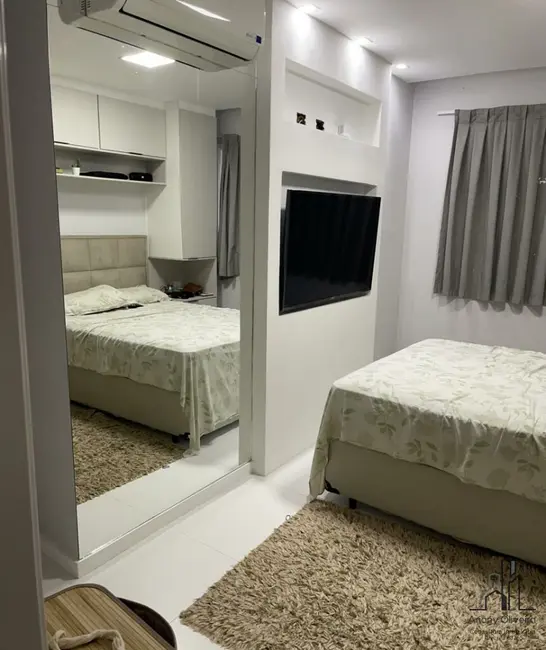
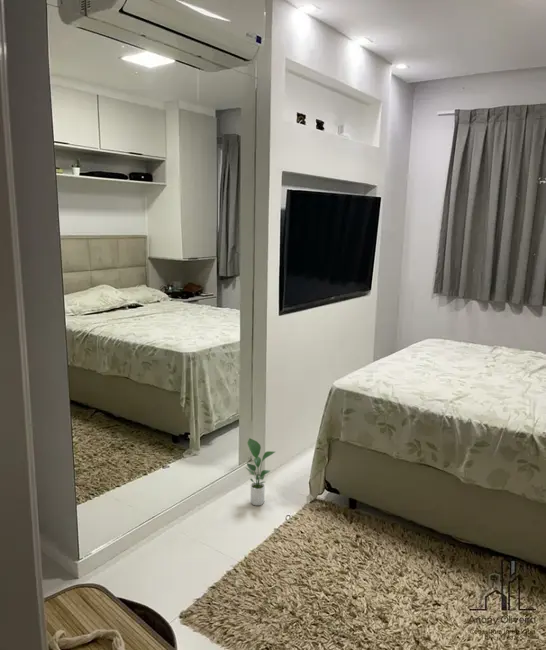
+ potted plant [244,437,276,507]
